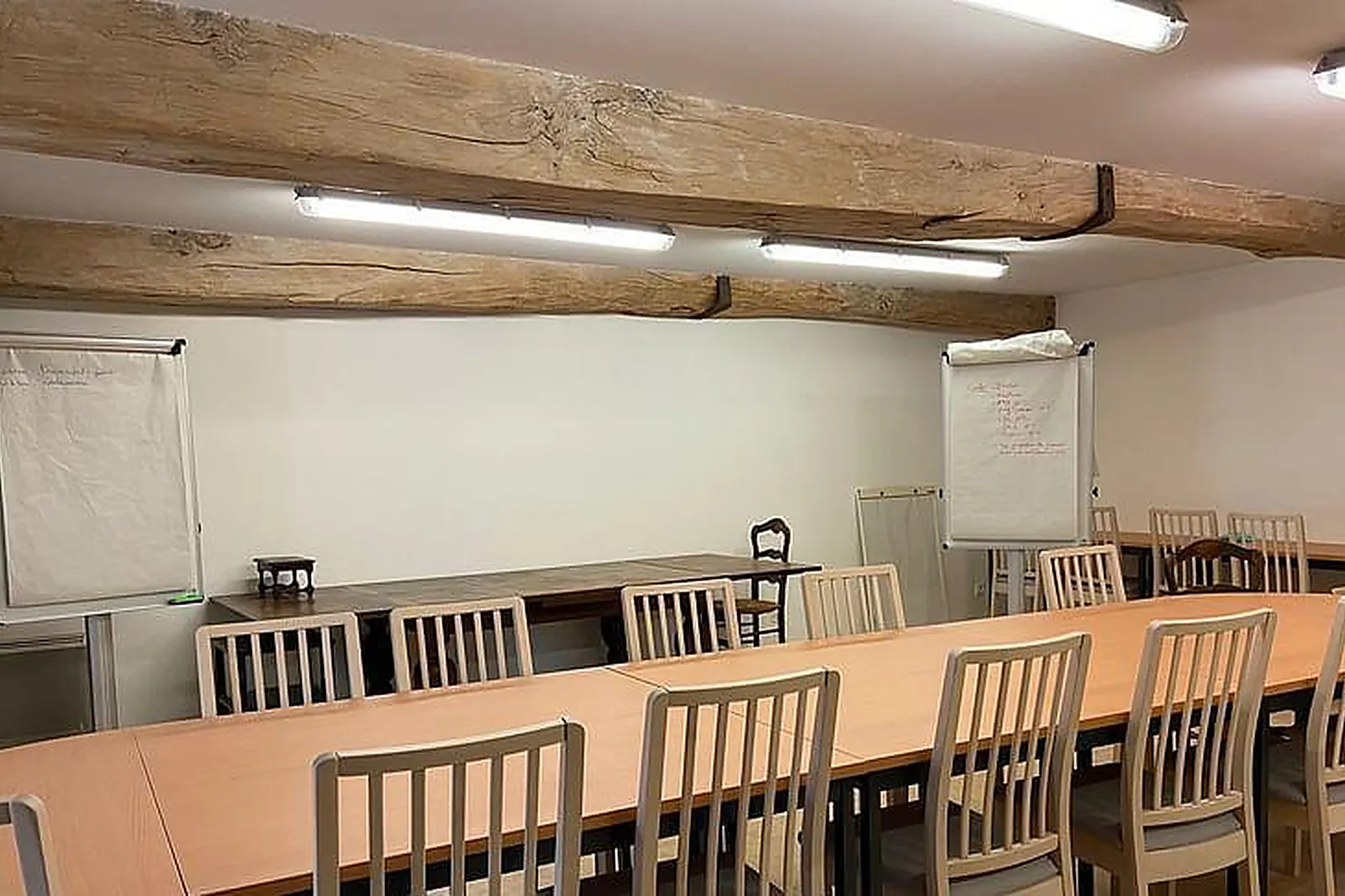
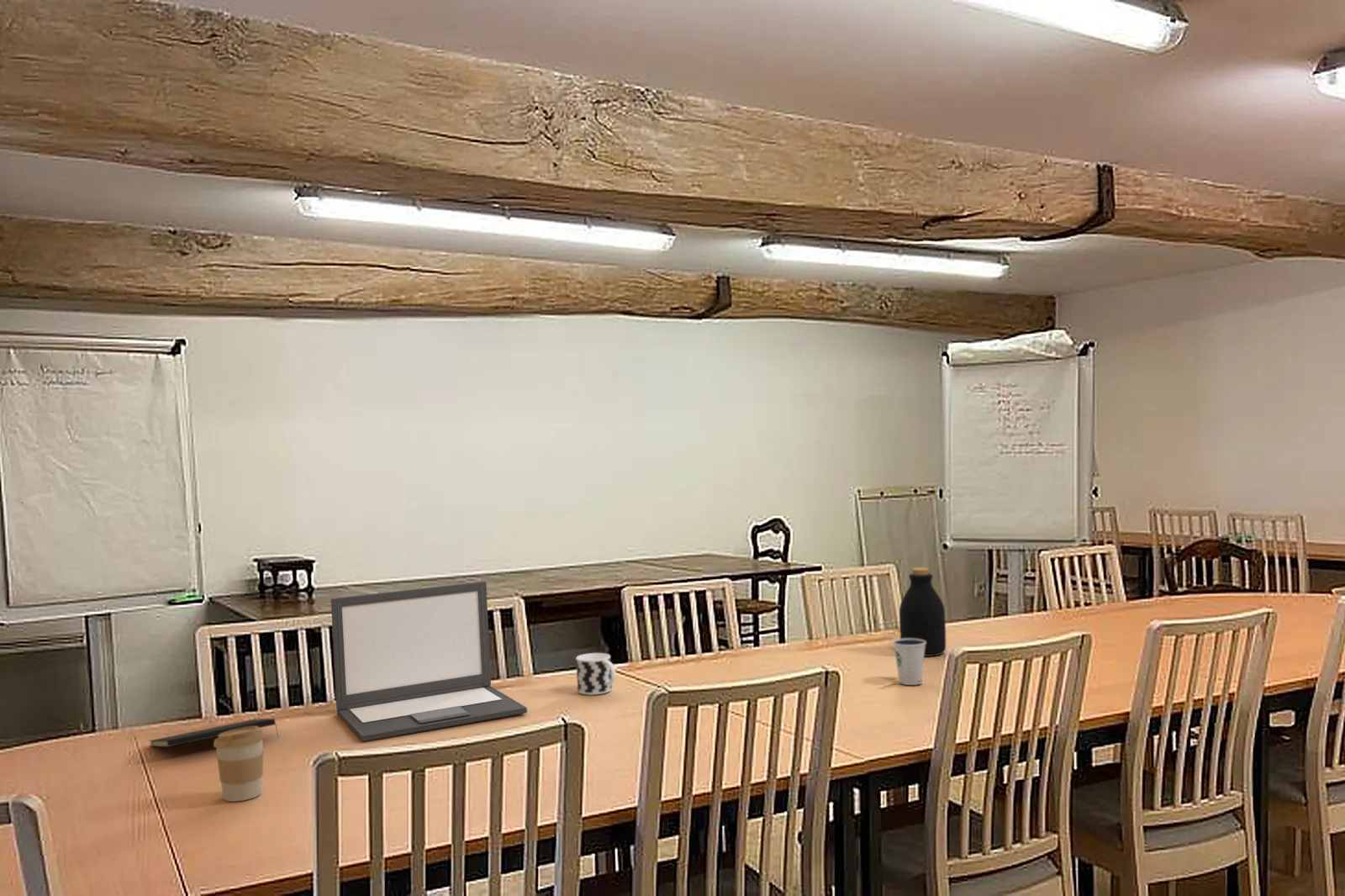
+ dixie cup [892,638,926,686]
+ laptop [330,581,528,742]
+ coffee cup [213,726,266,802]
+ bottle [899,567,947,657]
+ cup [575,652,617,696]
+ notepad [148,718,280,748]
